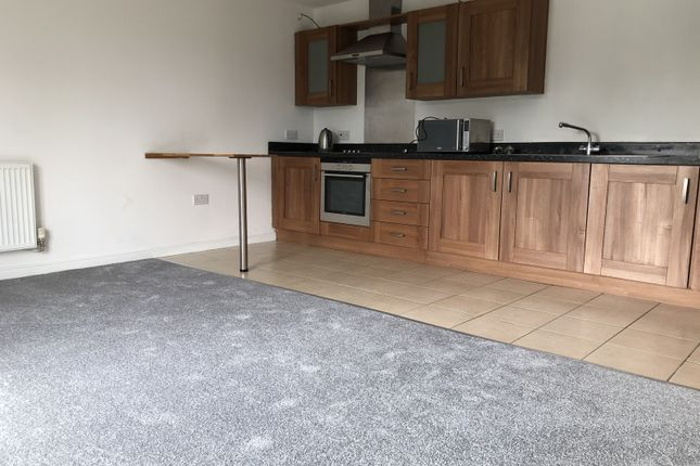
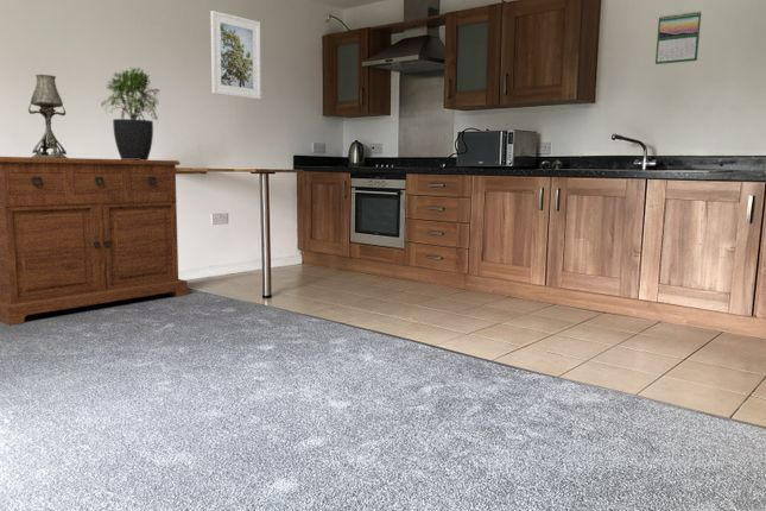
+ calendar [654,10,702,65]
+ sideboard [0,156,189,326]
+ potted plant [101,65,163,160]
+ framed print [209,10,262,100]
+ table lamp [27,74,69,158]
